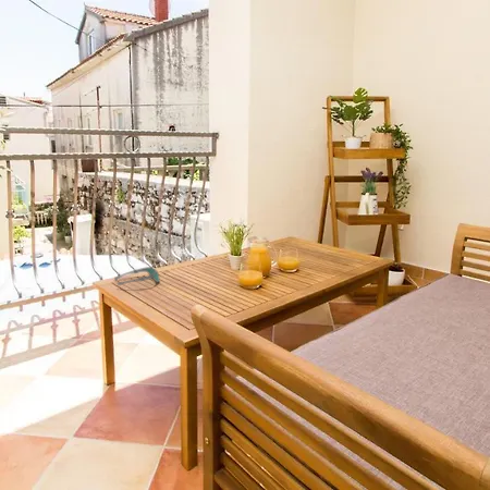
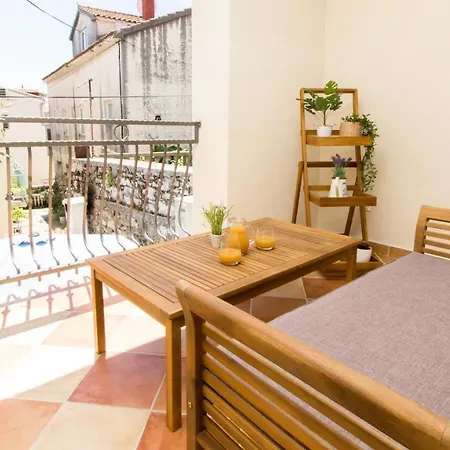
- sunglasses [113,266,161,286]
